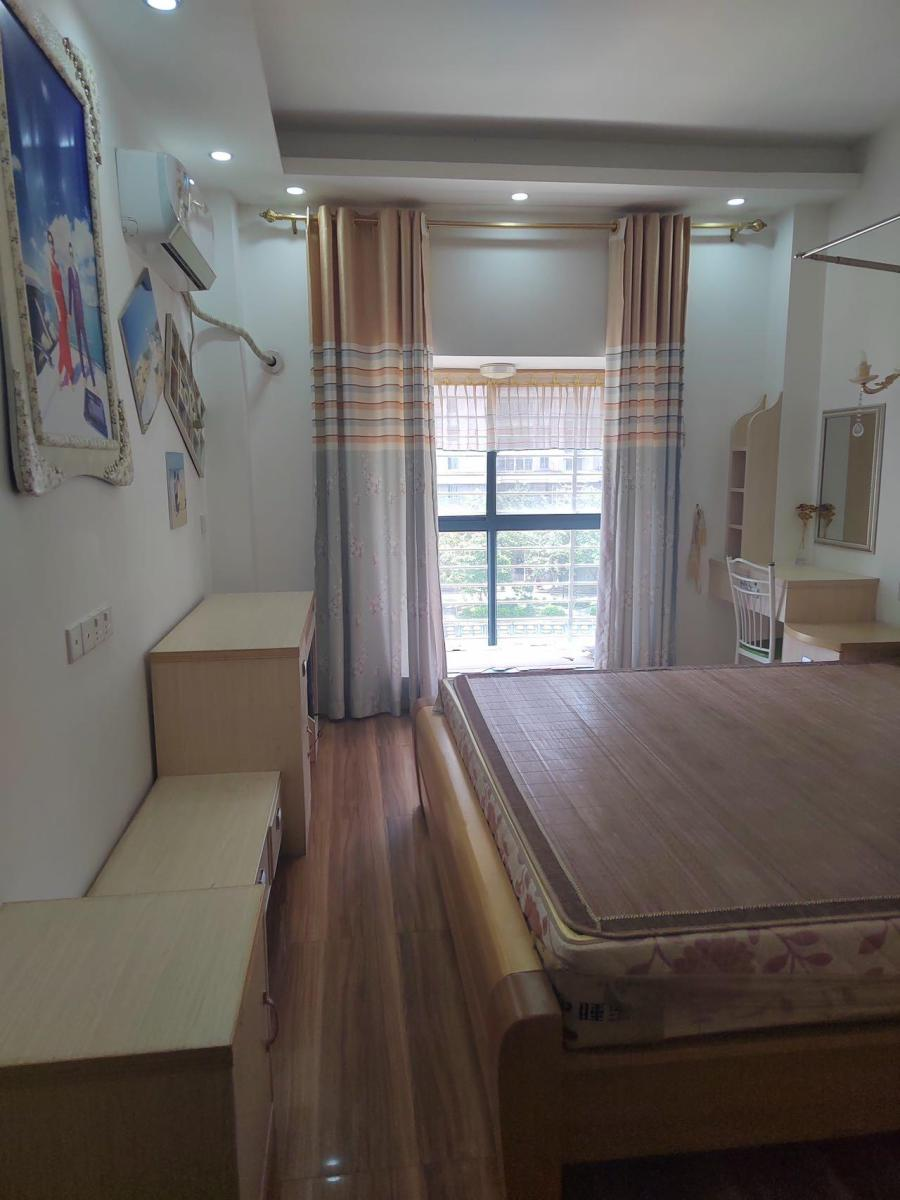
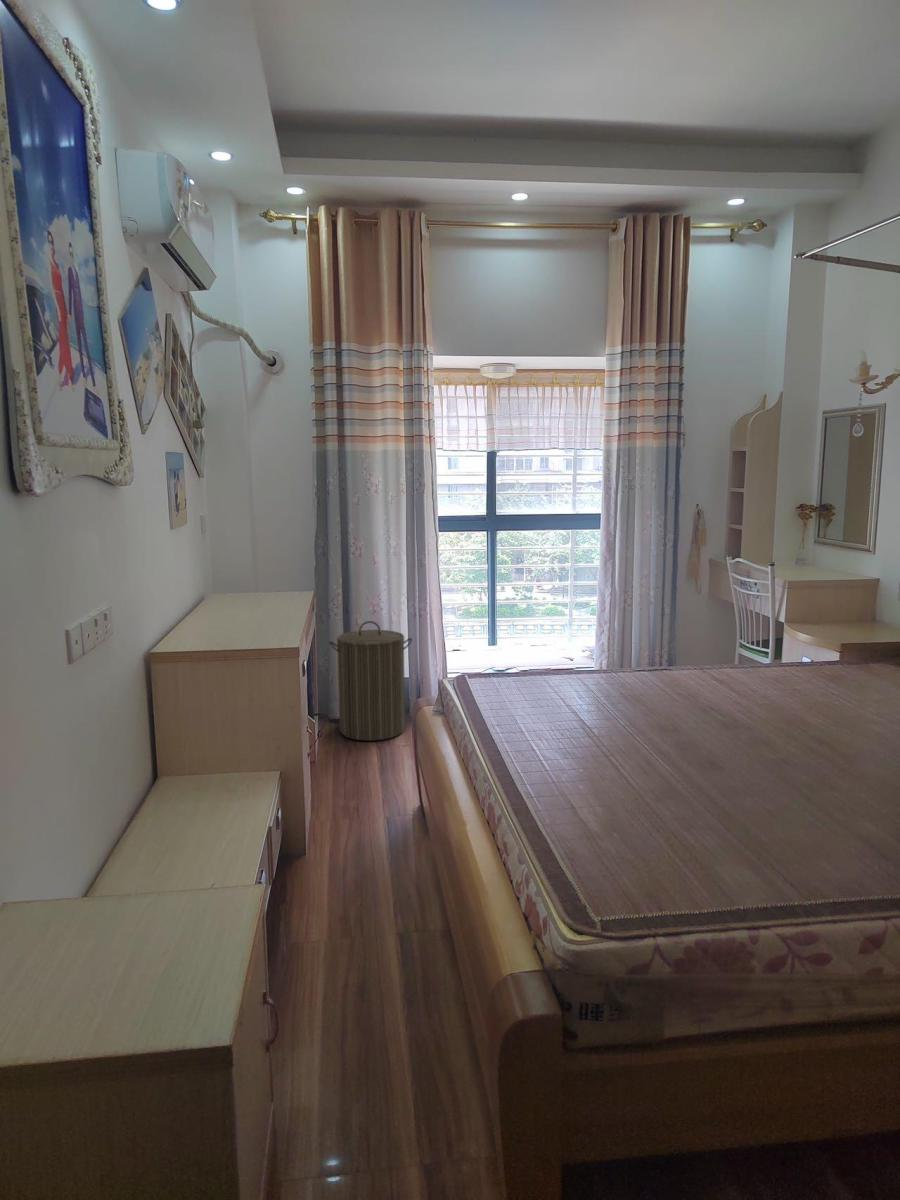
+ laundry hamper [328,620,413,742]
